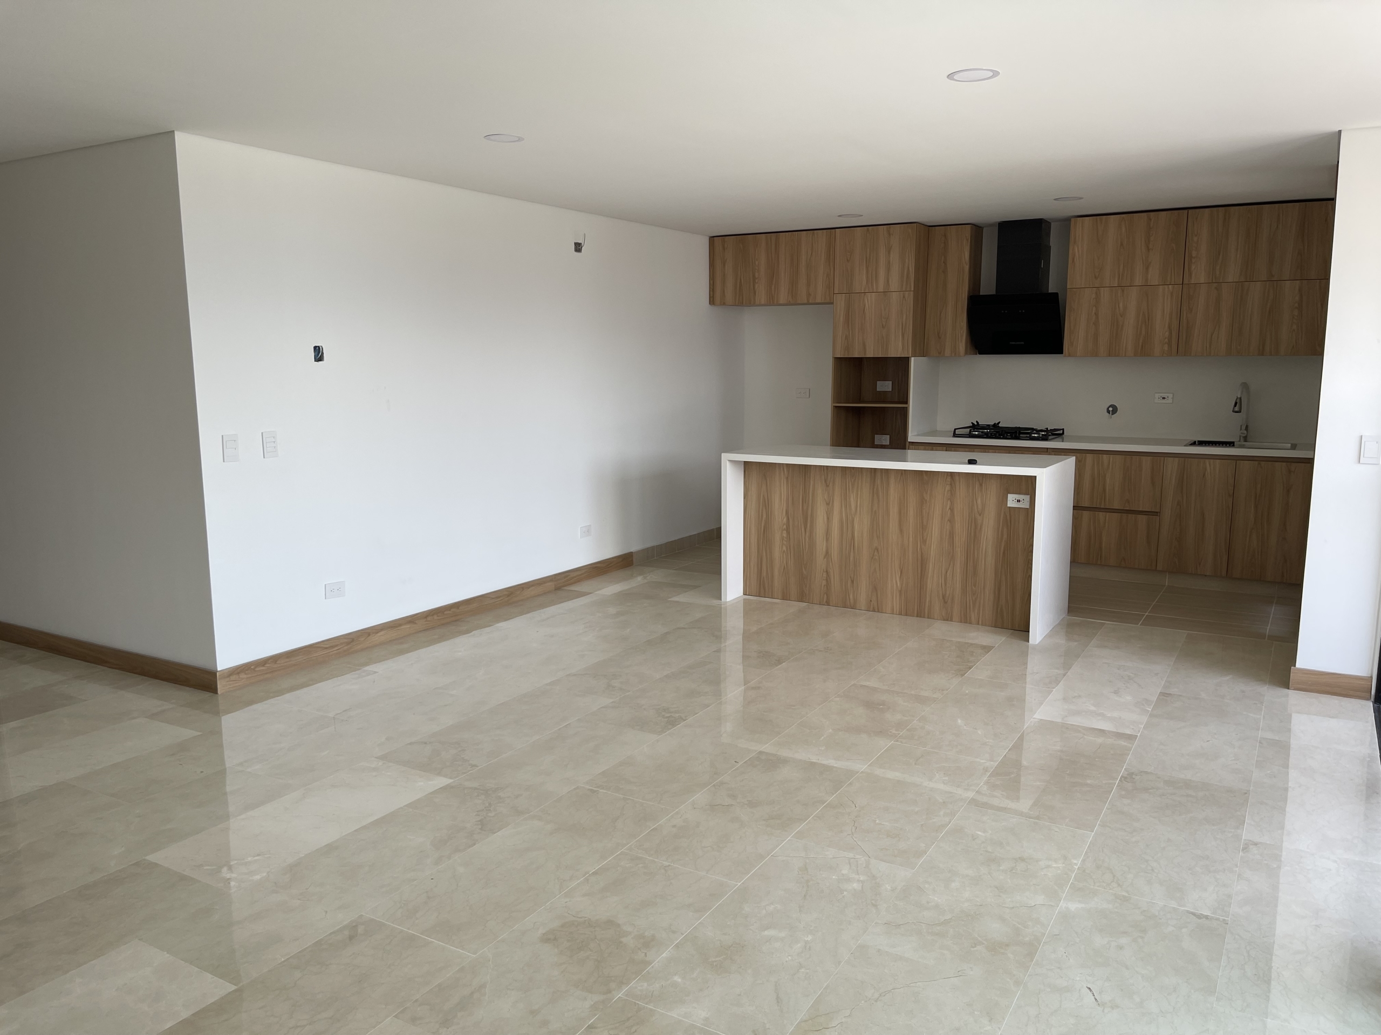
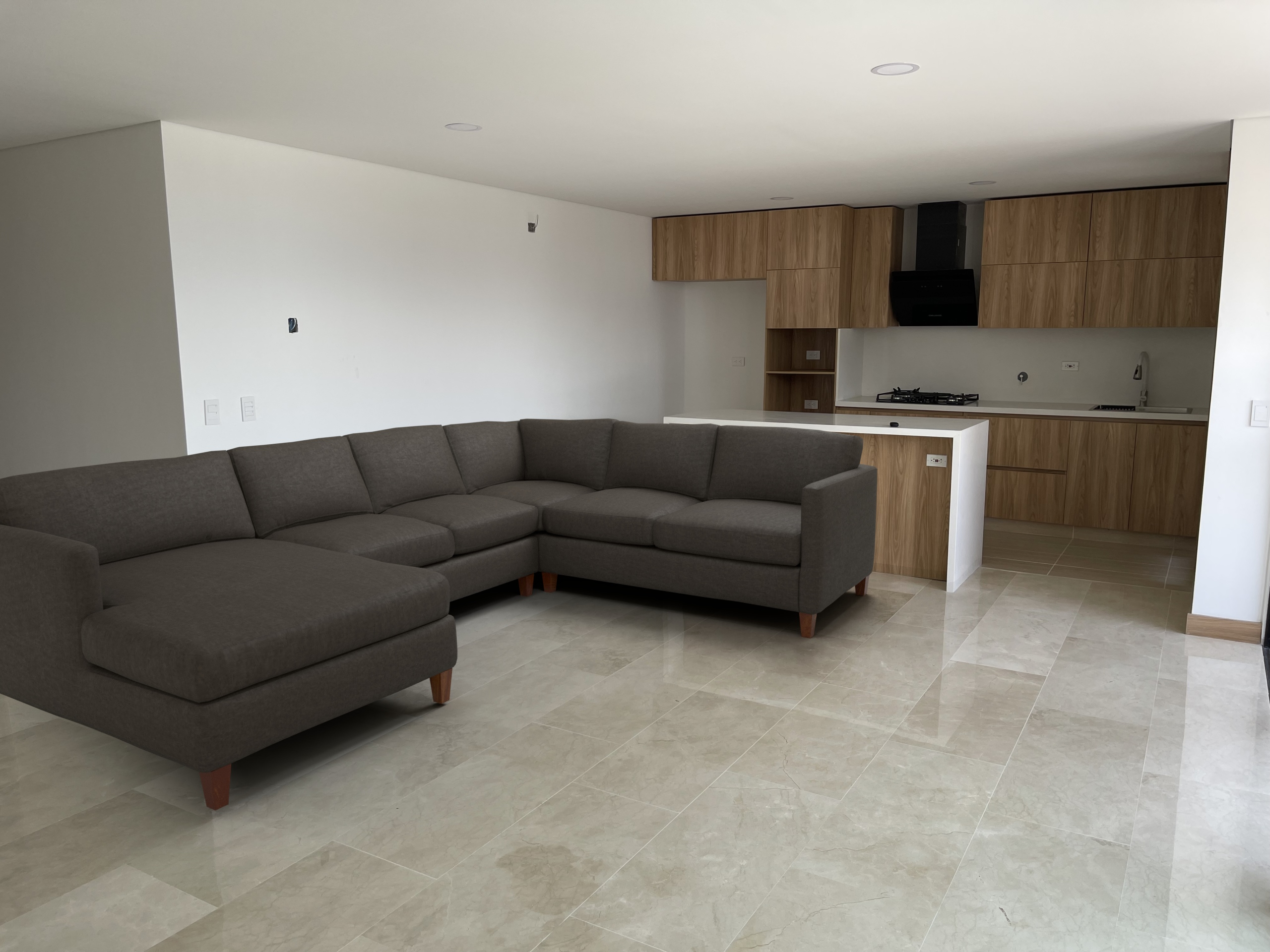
+ sofa [0,418,878,811]
